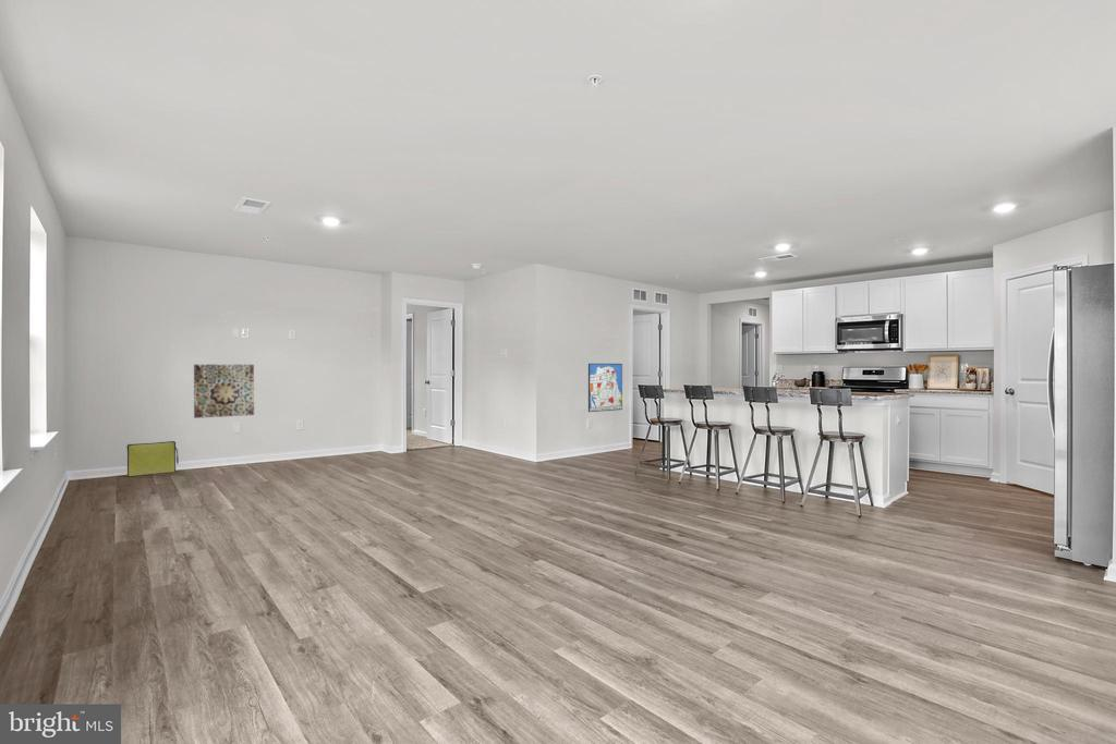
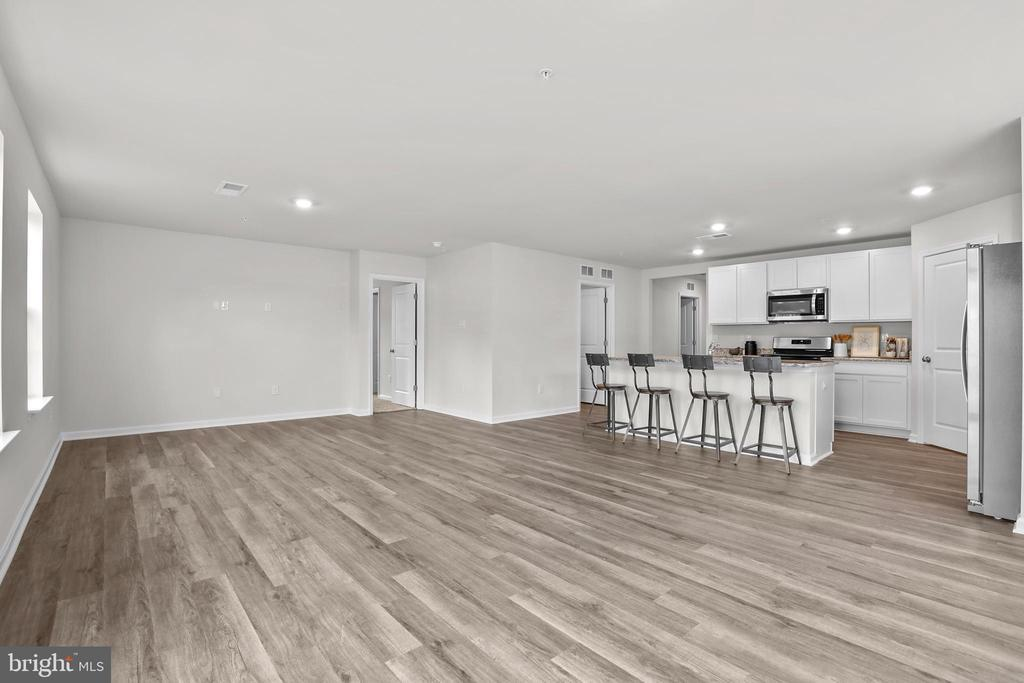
- wall art [193,364,255,419]
- bag [126,440,180,477]
- wall art [587,363,623,413]
